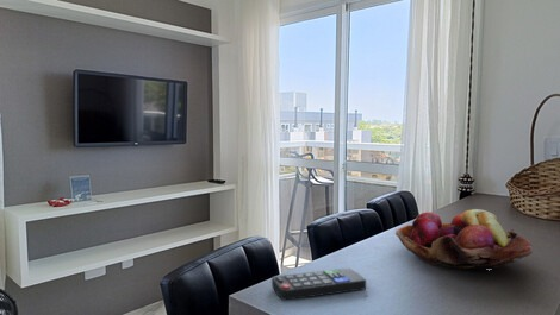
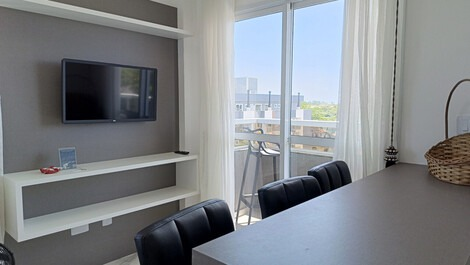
- remote control [270,267,367,302]
- fruit basket [394,208,534,271]
